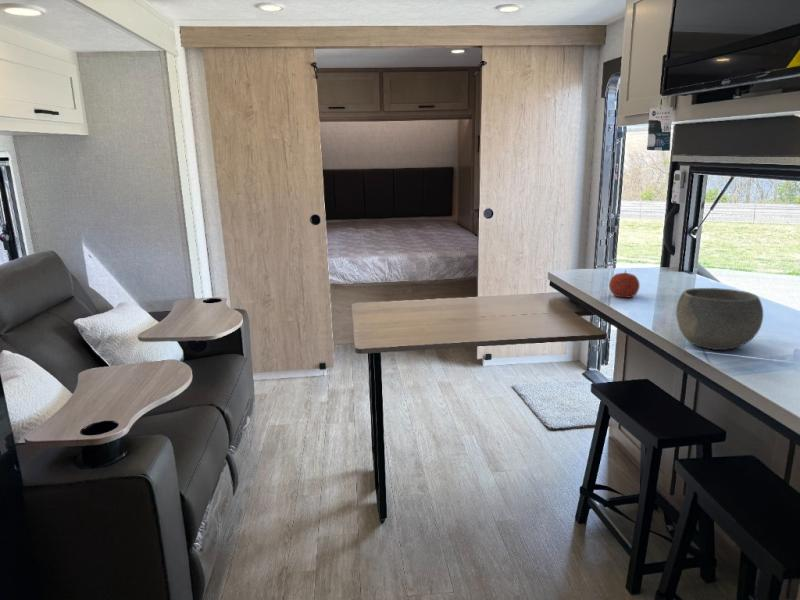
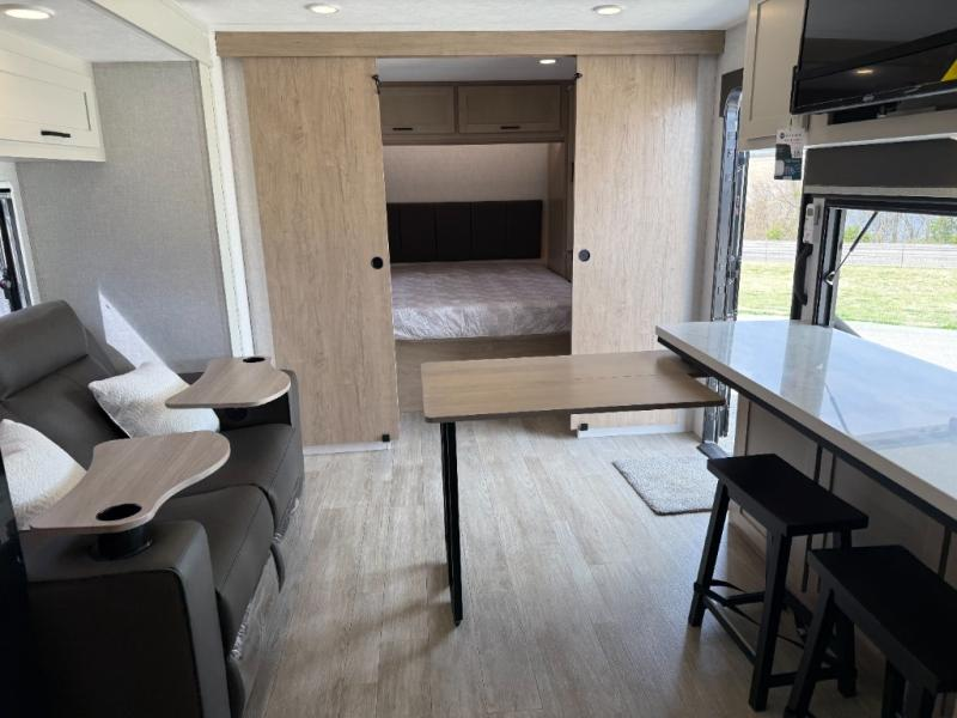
- bowl [675,287,764,351]
- fruit [608,269,641,299]
